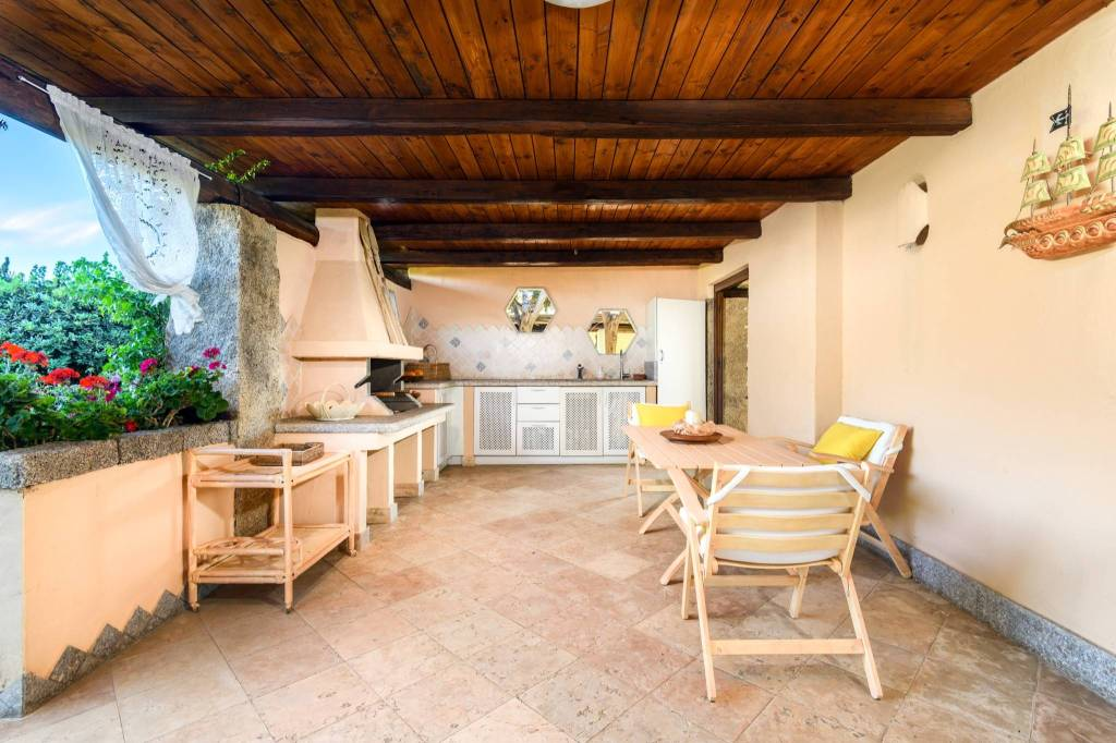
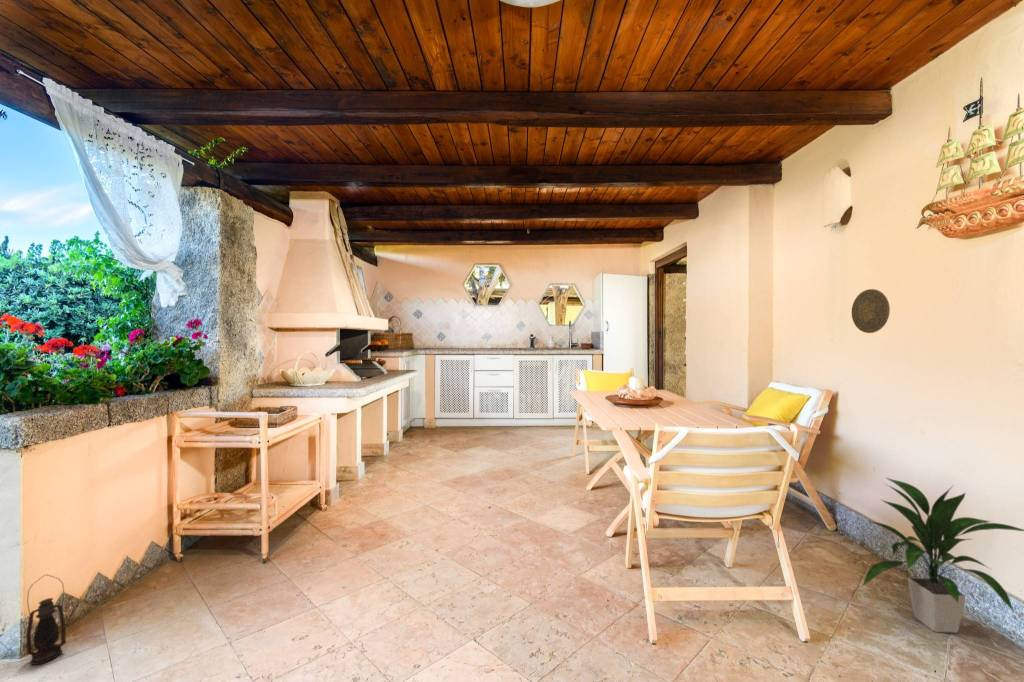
+ indoor plant [861,476,1024,634]
+ decorative plate [851,288,891,334]
+ lantern [25,573,67,666]
